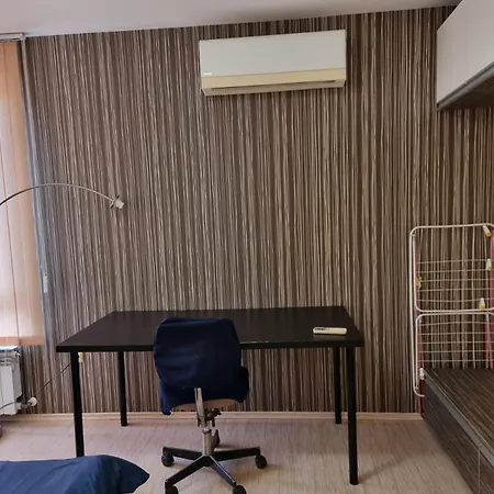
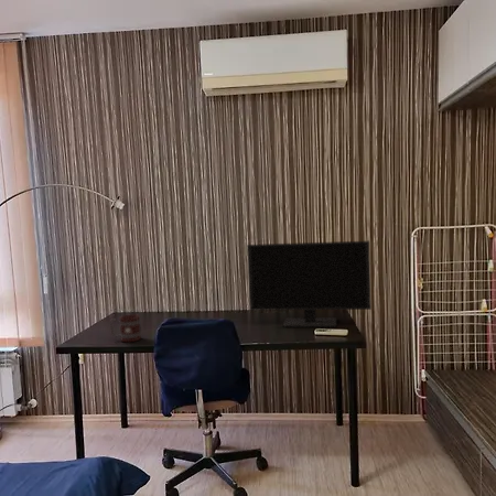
+ monitor [246,240,373,328]
+ mug [109,313,142,343]
